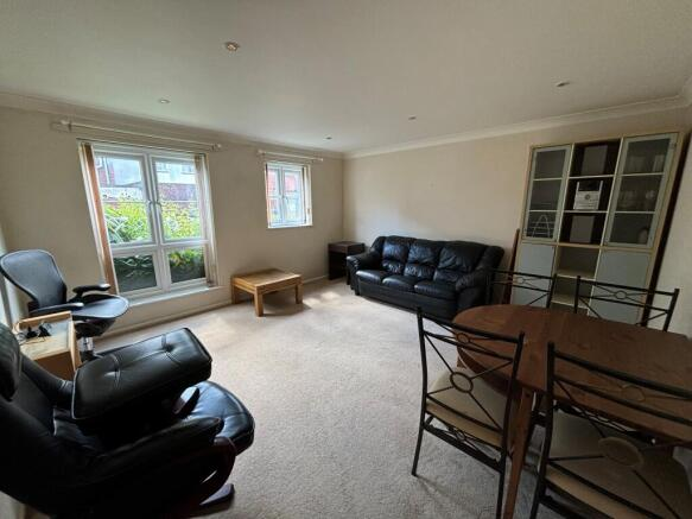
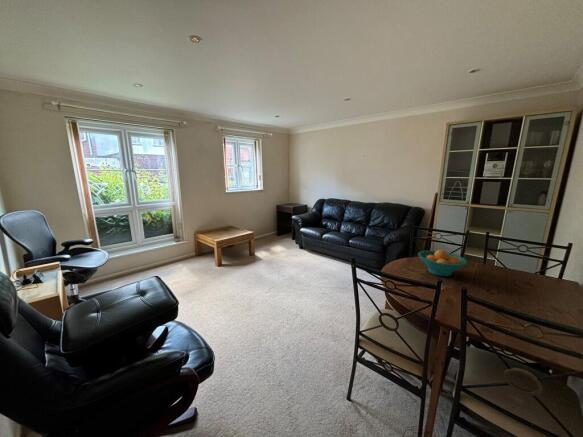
+ fruit bowl [417,249,468,277]
